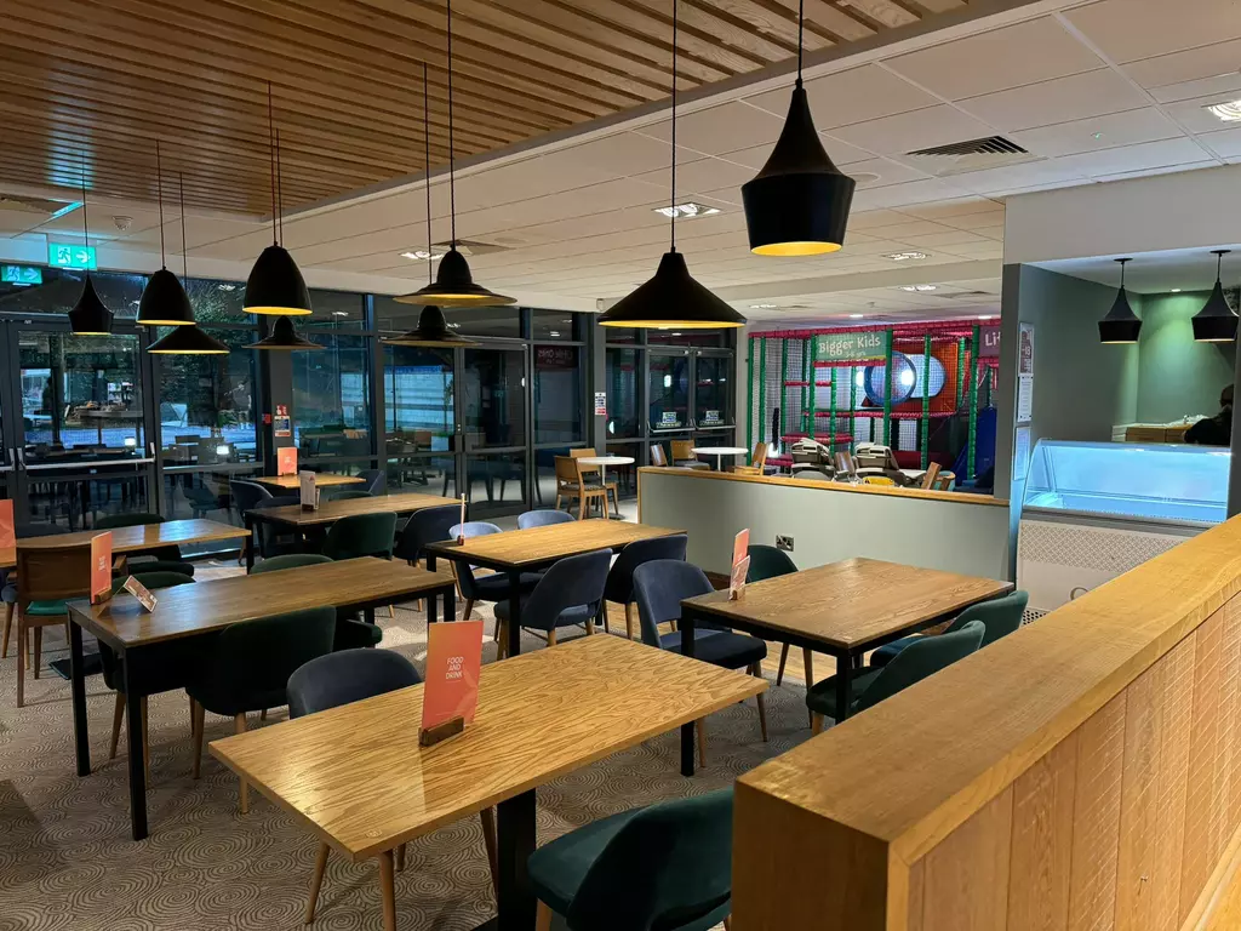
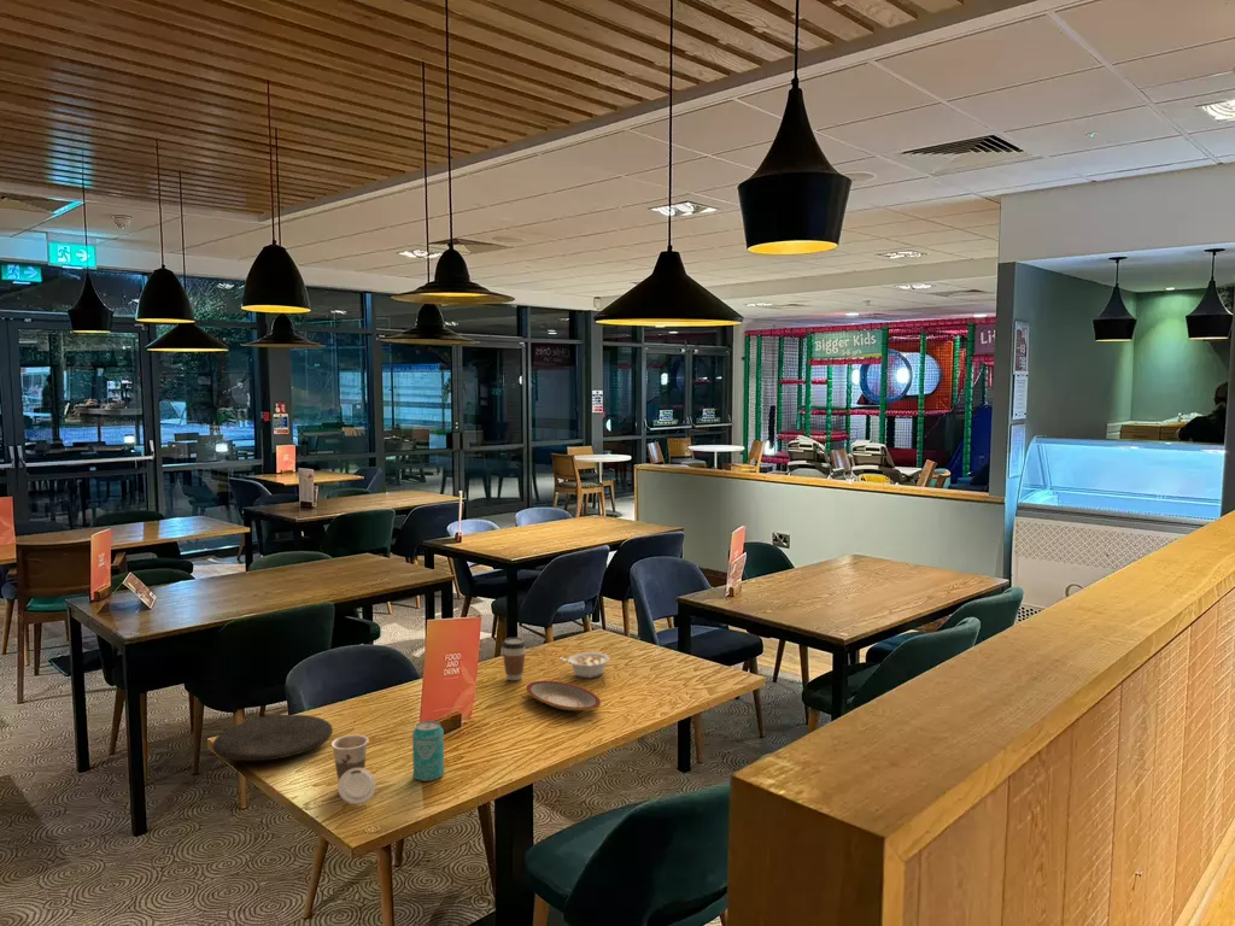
+ plate [526,680,602,711]
+ legume [560,651,611,679]
+ cup [330,733,377,805]
+ coffee cup [501,637,527,681]
+ plate [211,714,334,762]
+ beverage can [411,720,445,783]
